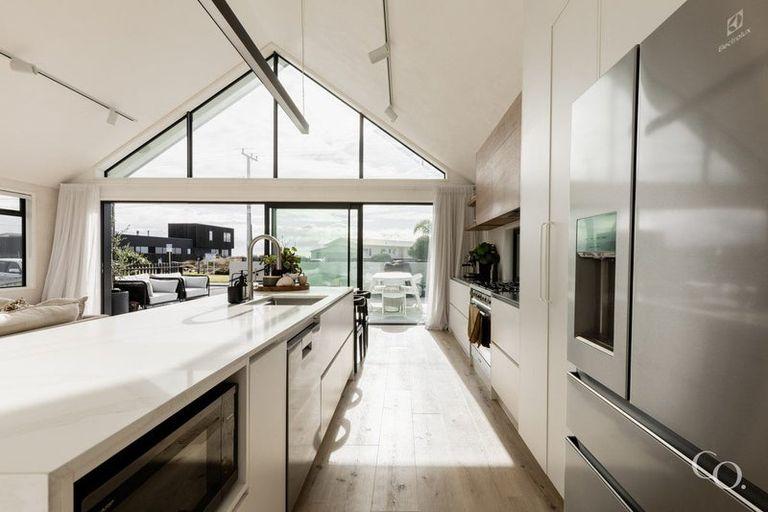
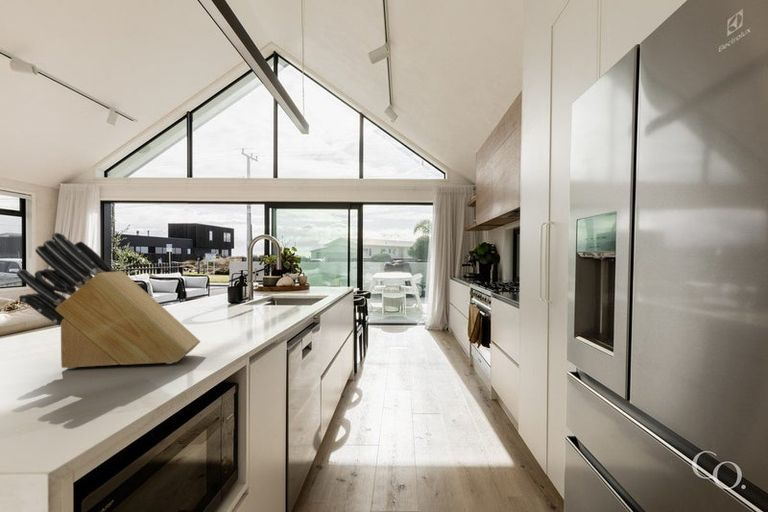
+ knife block [15,232,201,370]
